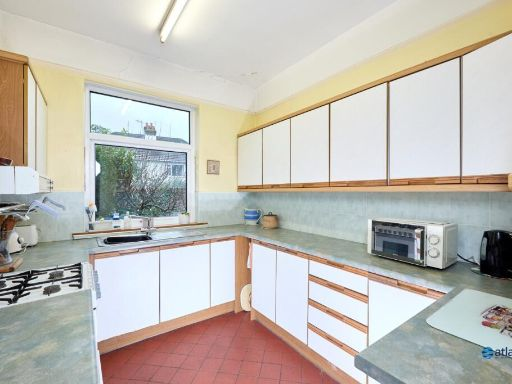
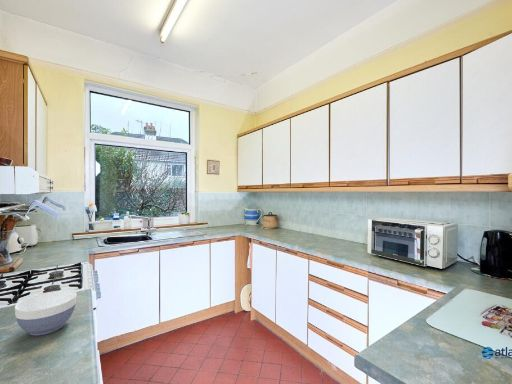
+ bowl [14,289,77,337]
